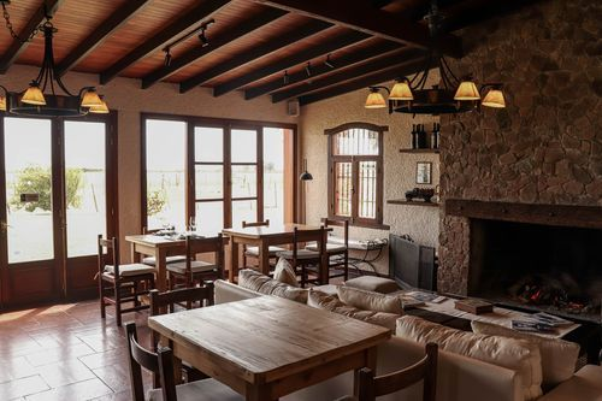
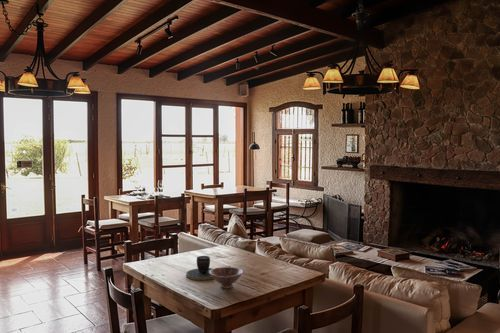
+ bowl [209,266,244,289]
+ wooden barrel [185,255,214,281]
